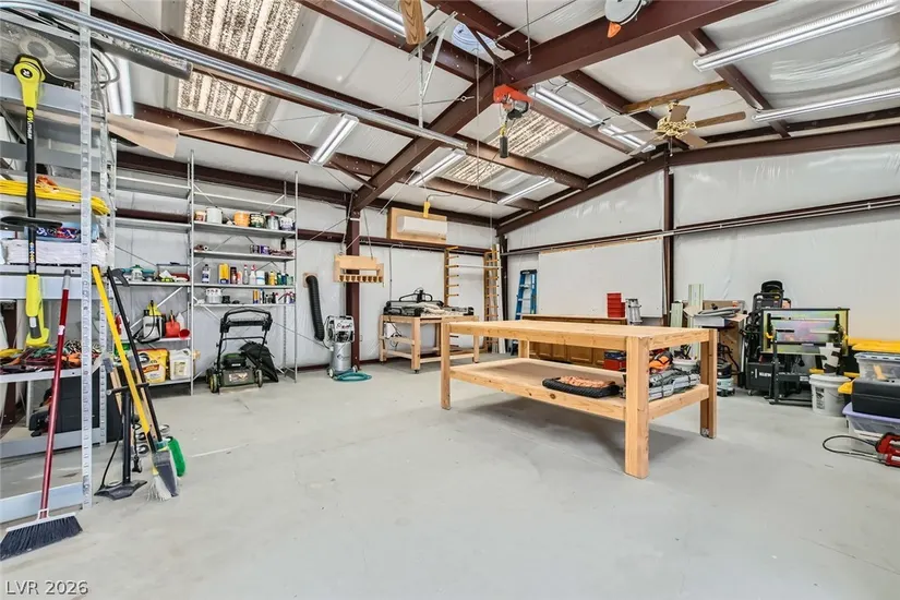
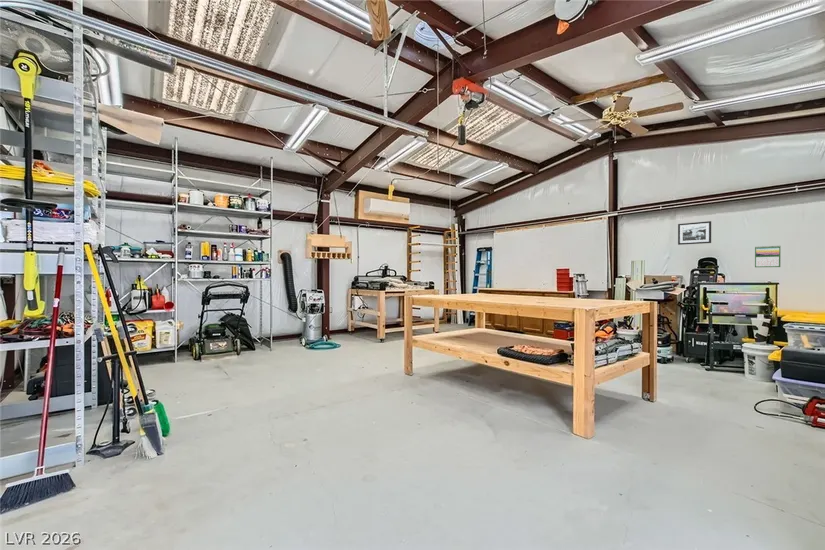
+ calendar [754,244,781,268]
+ picture frame [677,220,712,246]
